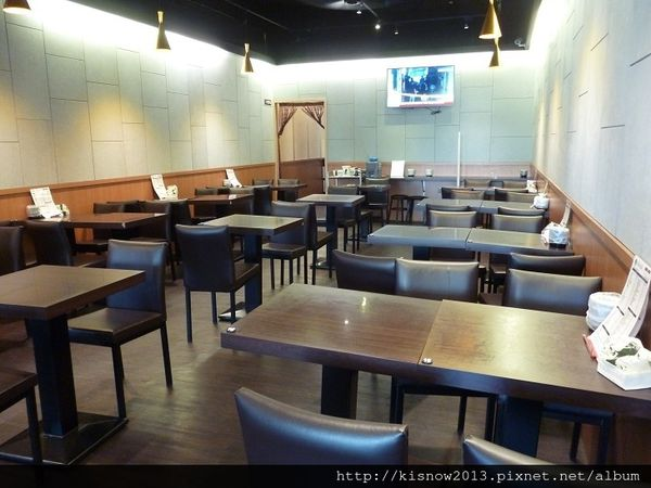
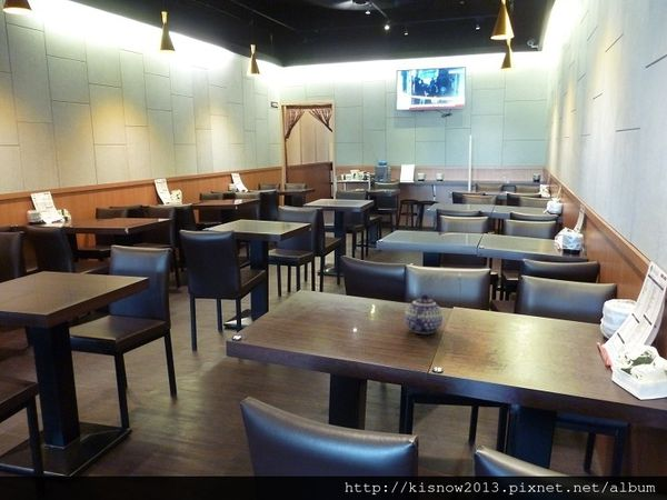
+ teapot [404,293,444,334]
